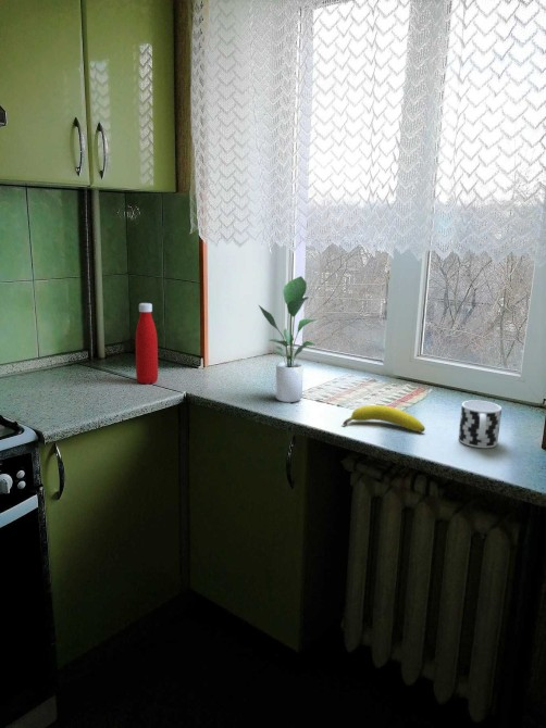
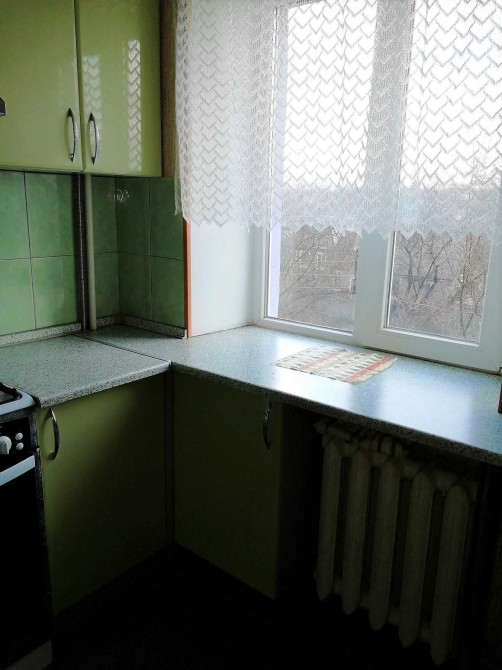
- bottle [135,302,159,386]
- fruit [342,404,426,434]
- potted plant [258,275,318,403]
- cup [458,399,502,449]
